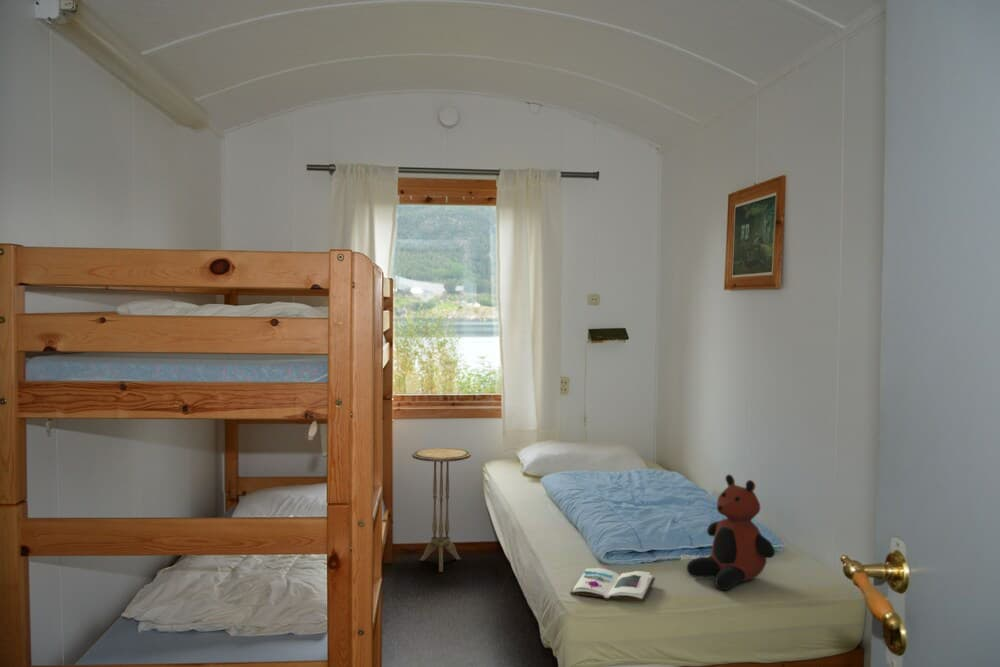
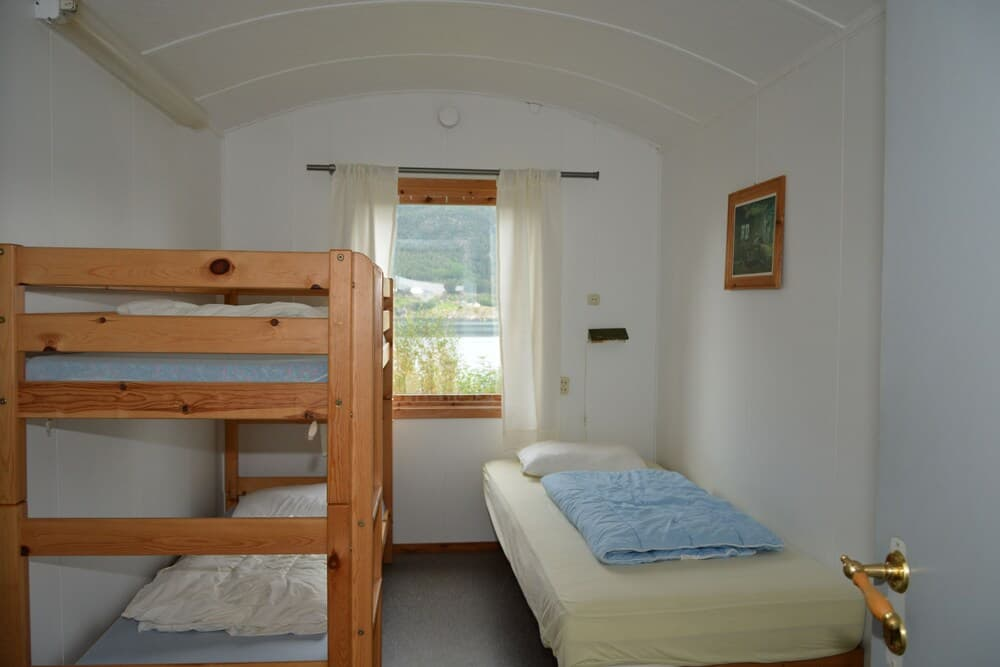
- book [569,567,656,602]
- side table [411,447,472,573]
- teddy bear [686,473,776,591]
